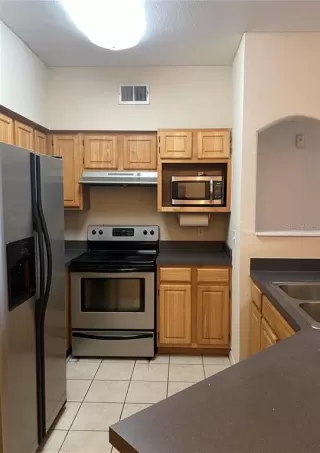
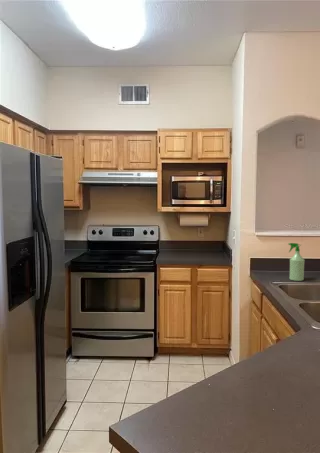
+ spray bottle [287,242,306,282]
